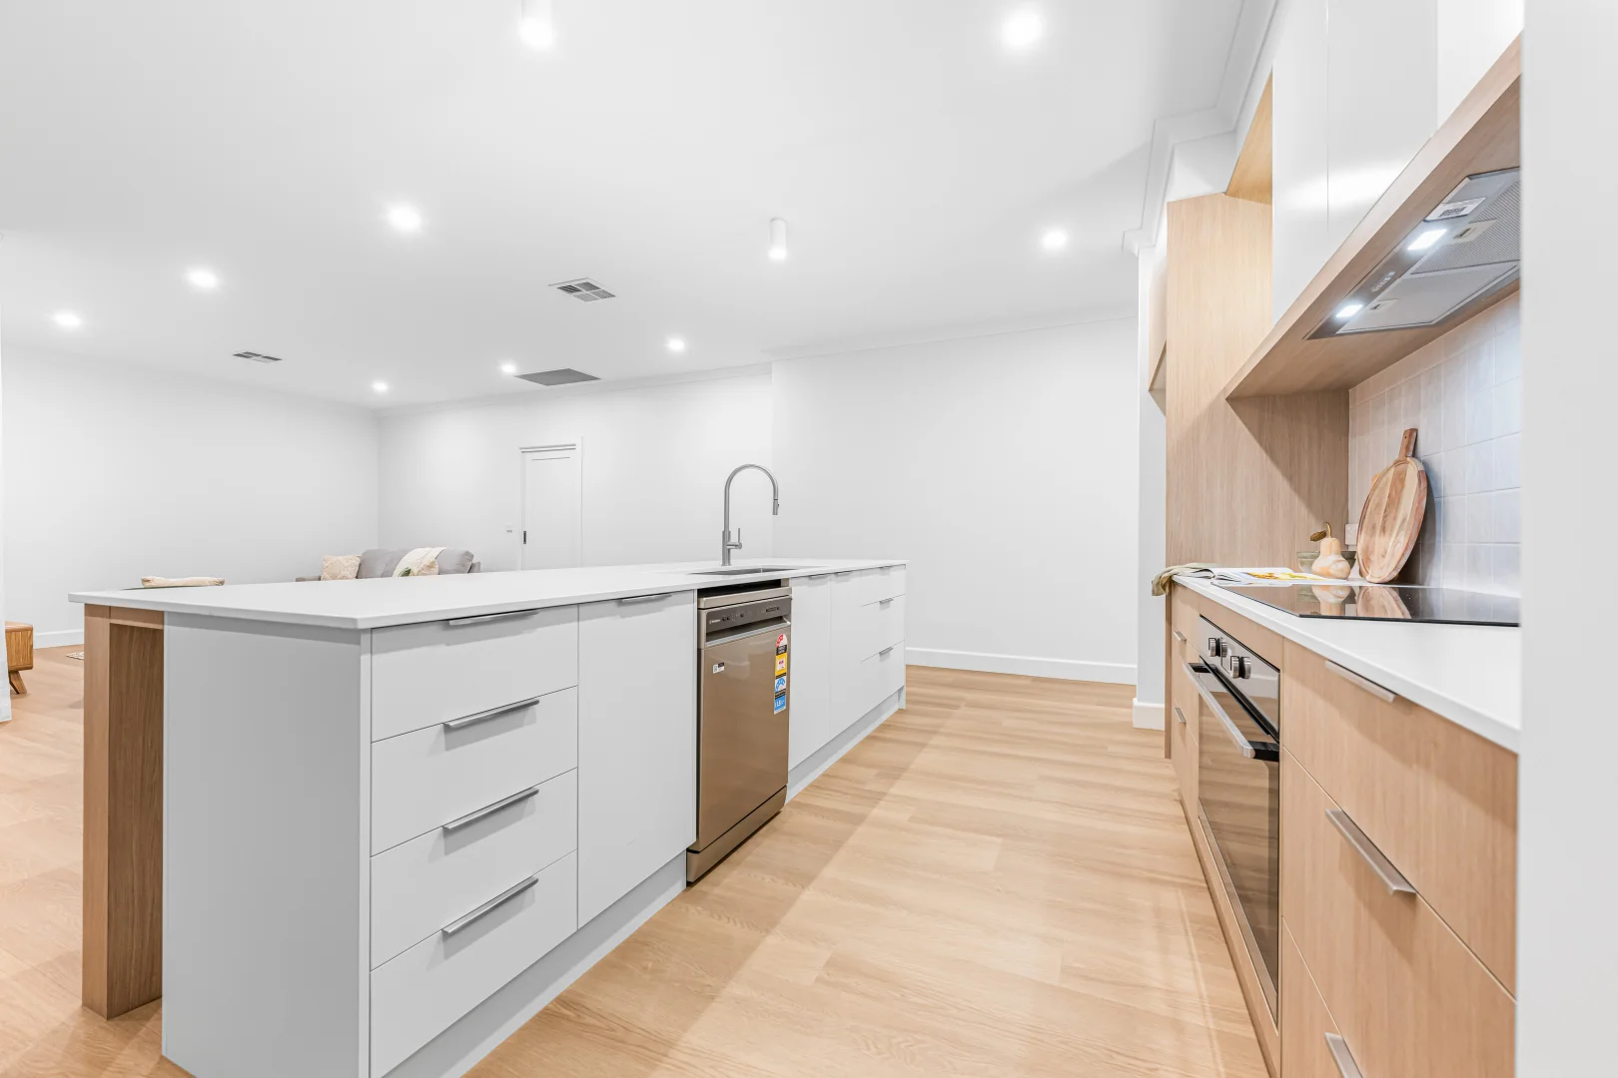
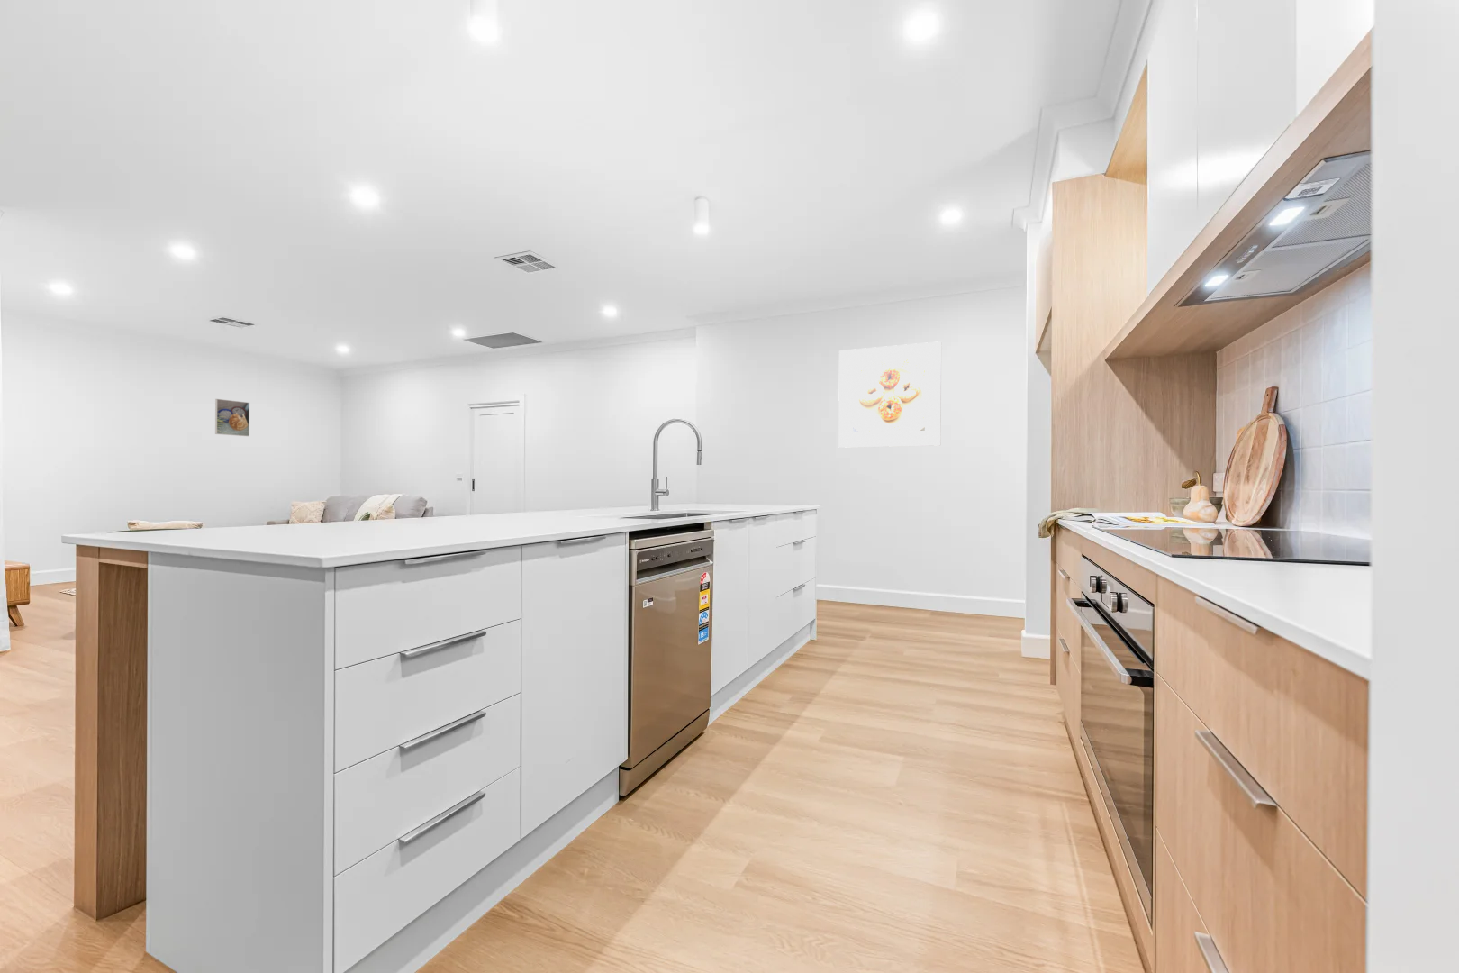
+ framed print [838,341,942,448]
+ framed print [214,399,251,437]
